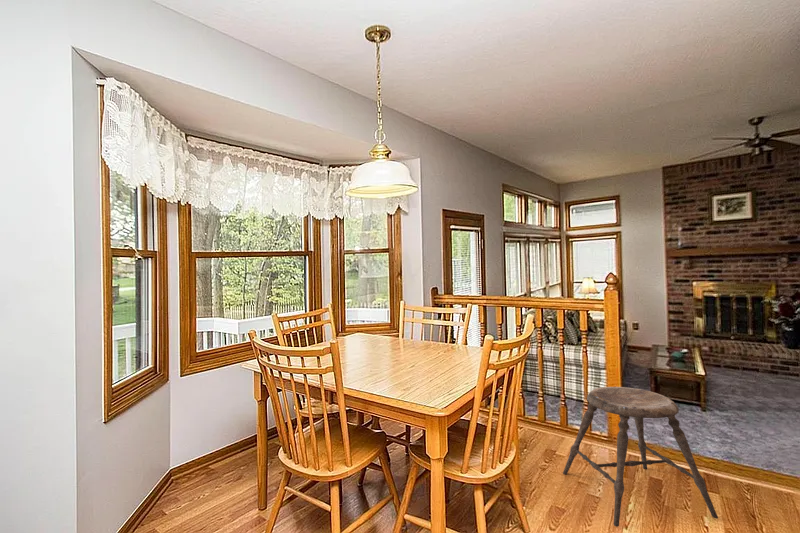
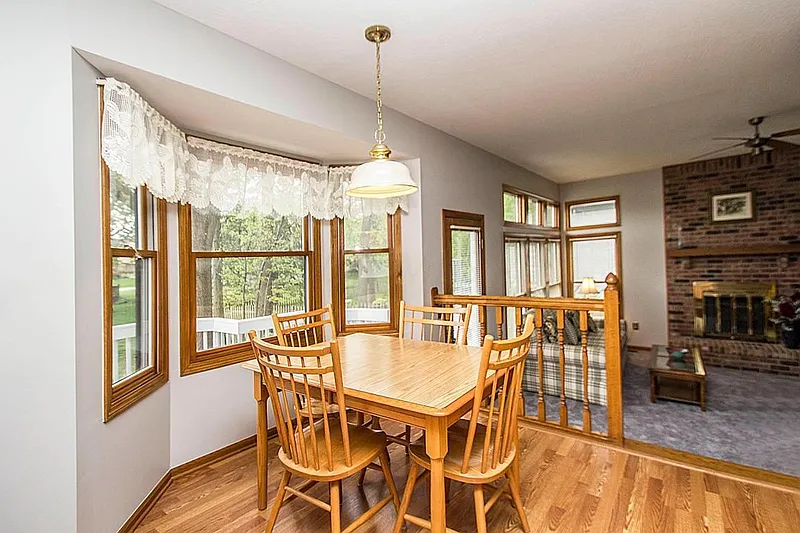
- stool [562,386,719,528]
